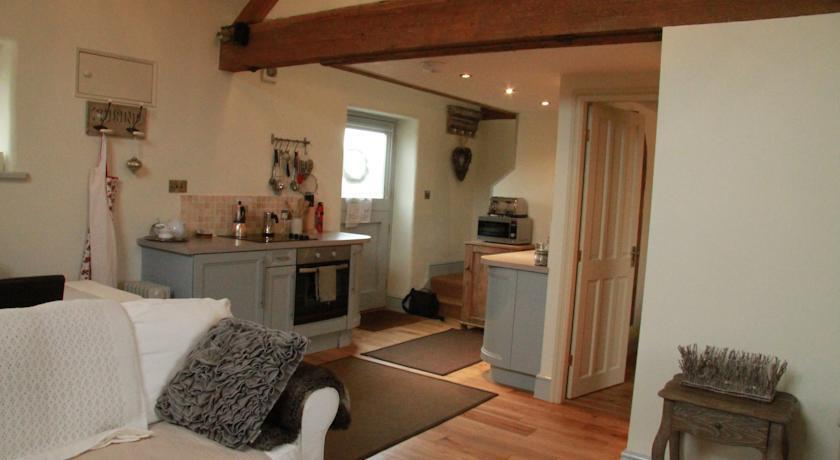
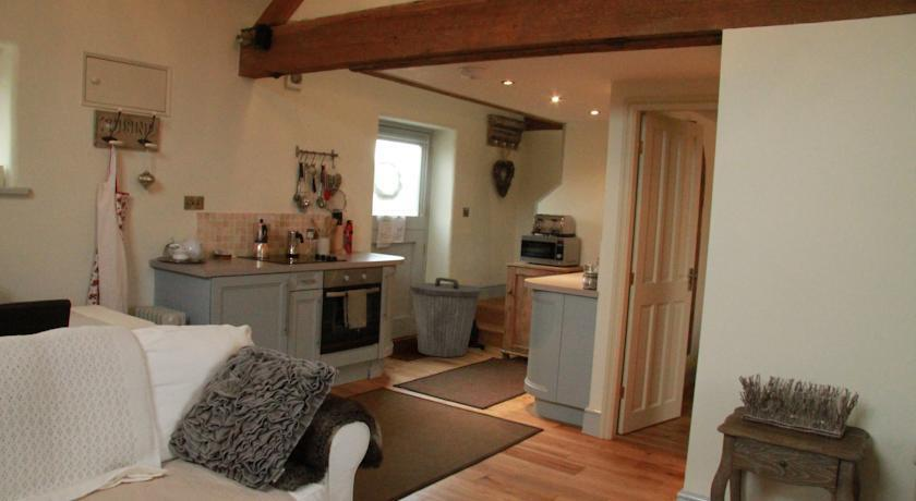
+ trash can [409,277,483,358]
